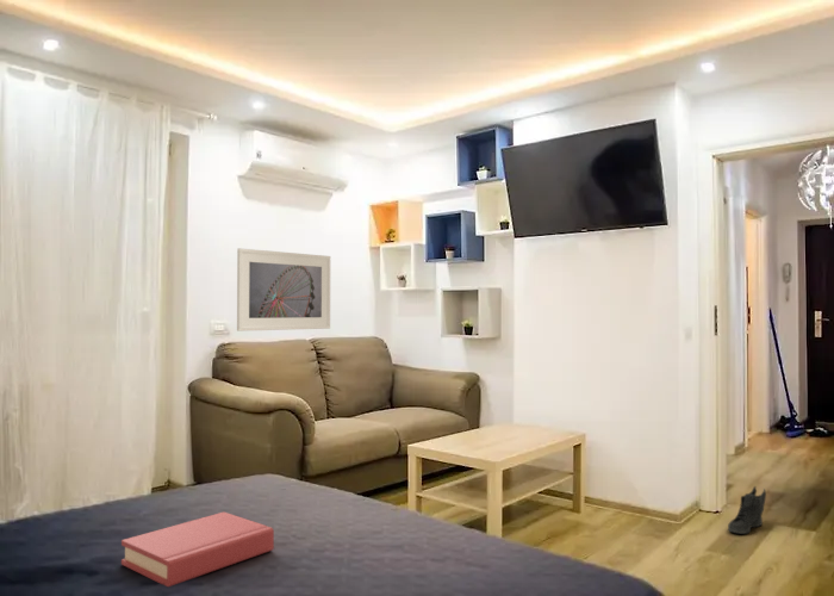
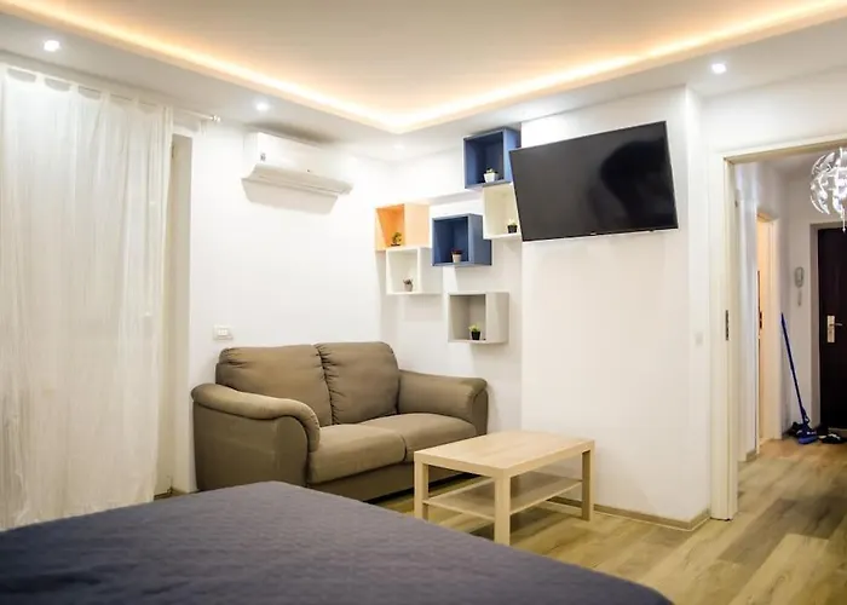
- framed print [236,247,331,333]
- hardback book [120,511,275,588]
- sneaker [727,485,767,535]
